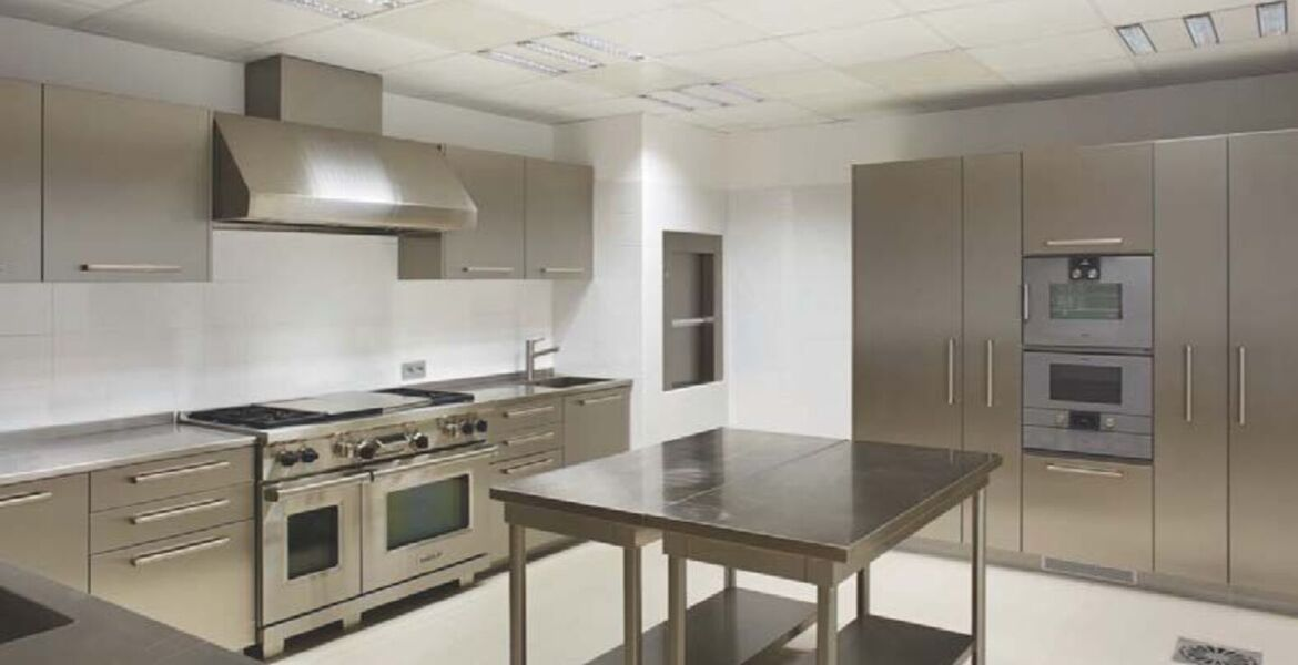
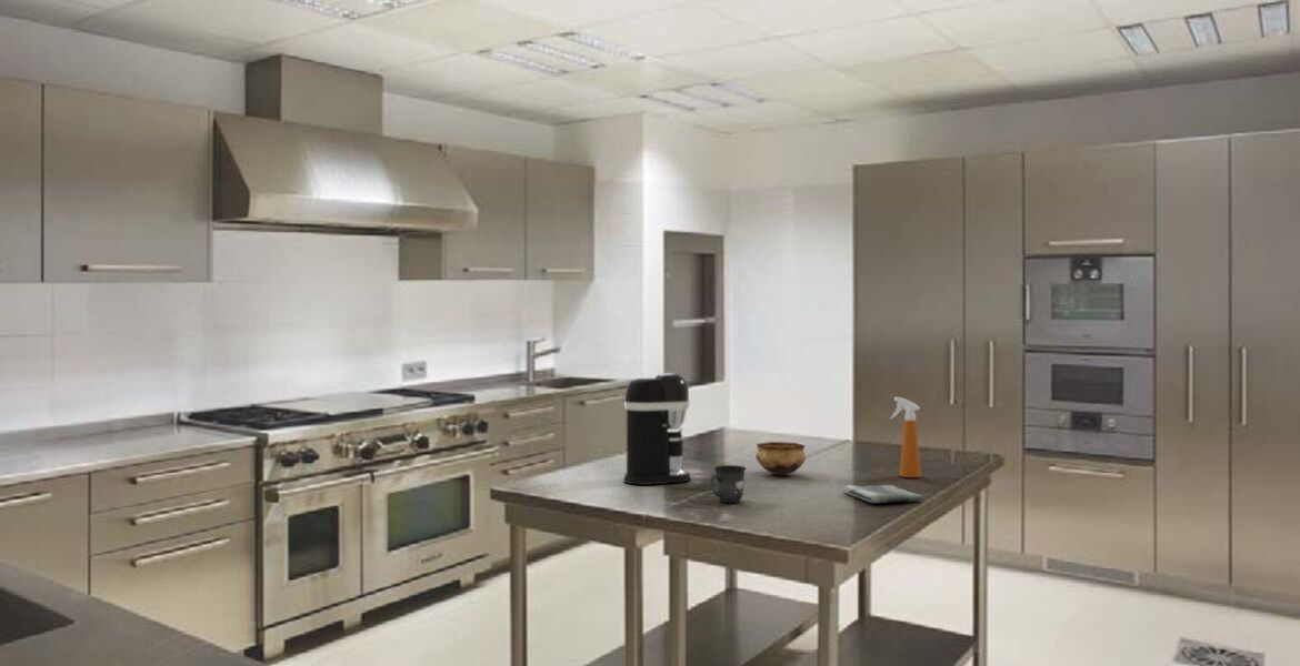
+ spray bottle [889,396,922,478]
+ dish towel [842,484,924,504]
+ bowl [754,441,807,476]
+ mug [710,464,747,504]
+ coffee maker [622,372,691,486]
